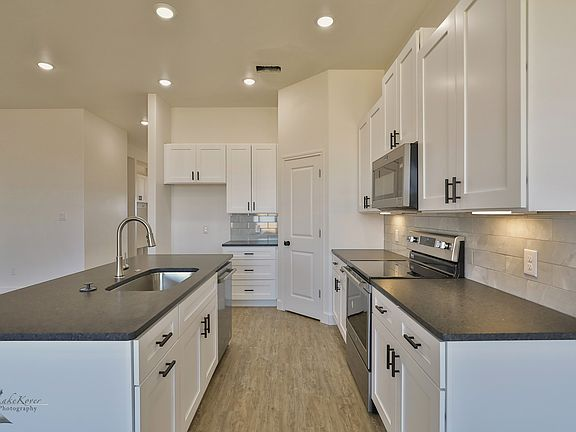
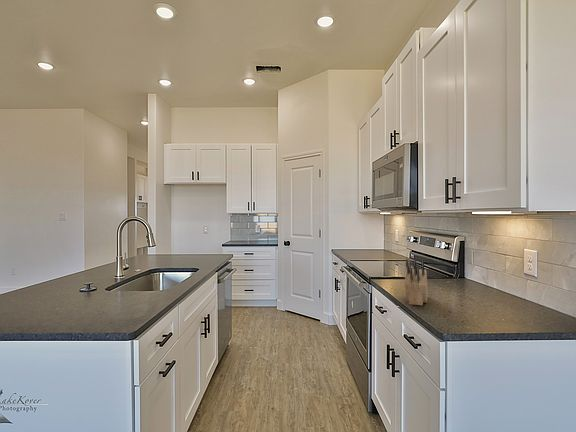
+ knife block [404,258,429,306]
